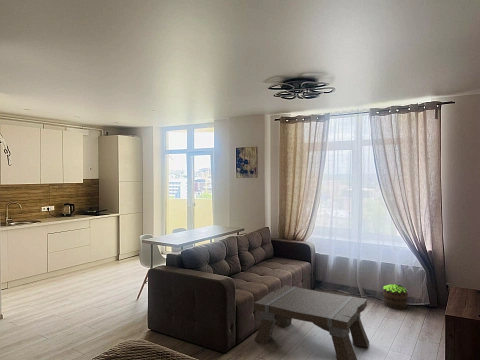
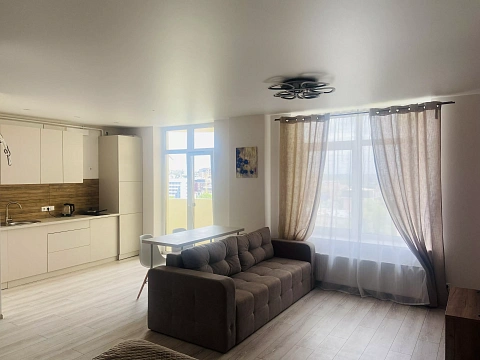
- potted plant [382,283,409,310]
- coffee table [253,284,370,360]
